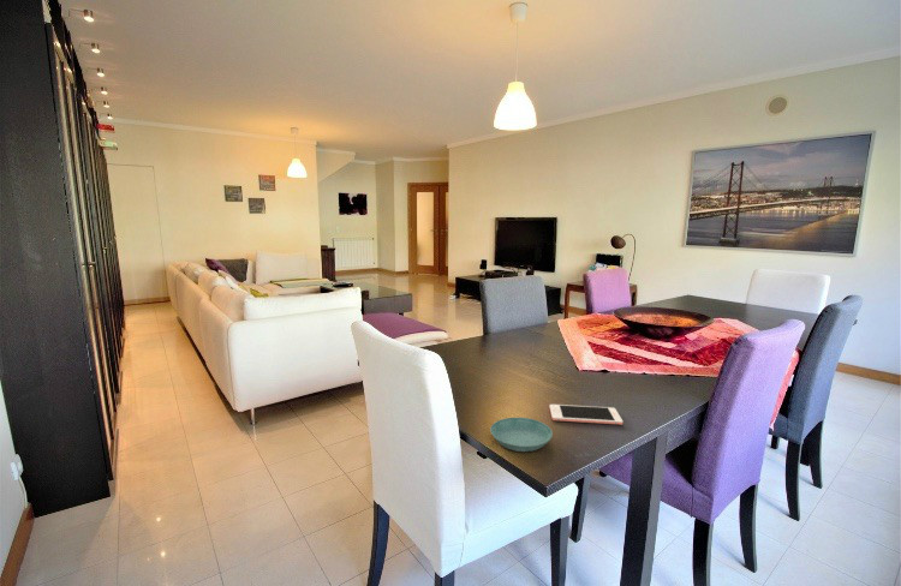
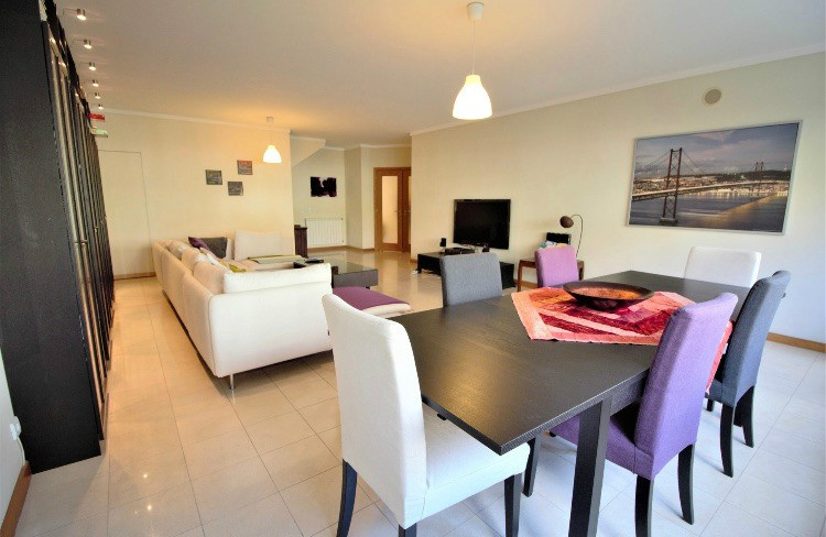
- cell phone [548,403,623,426]
- saucer [489,417,554,453]
